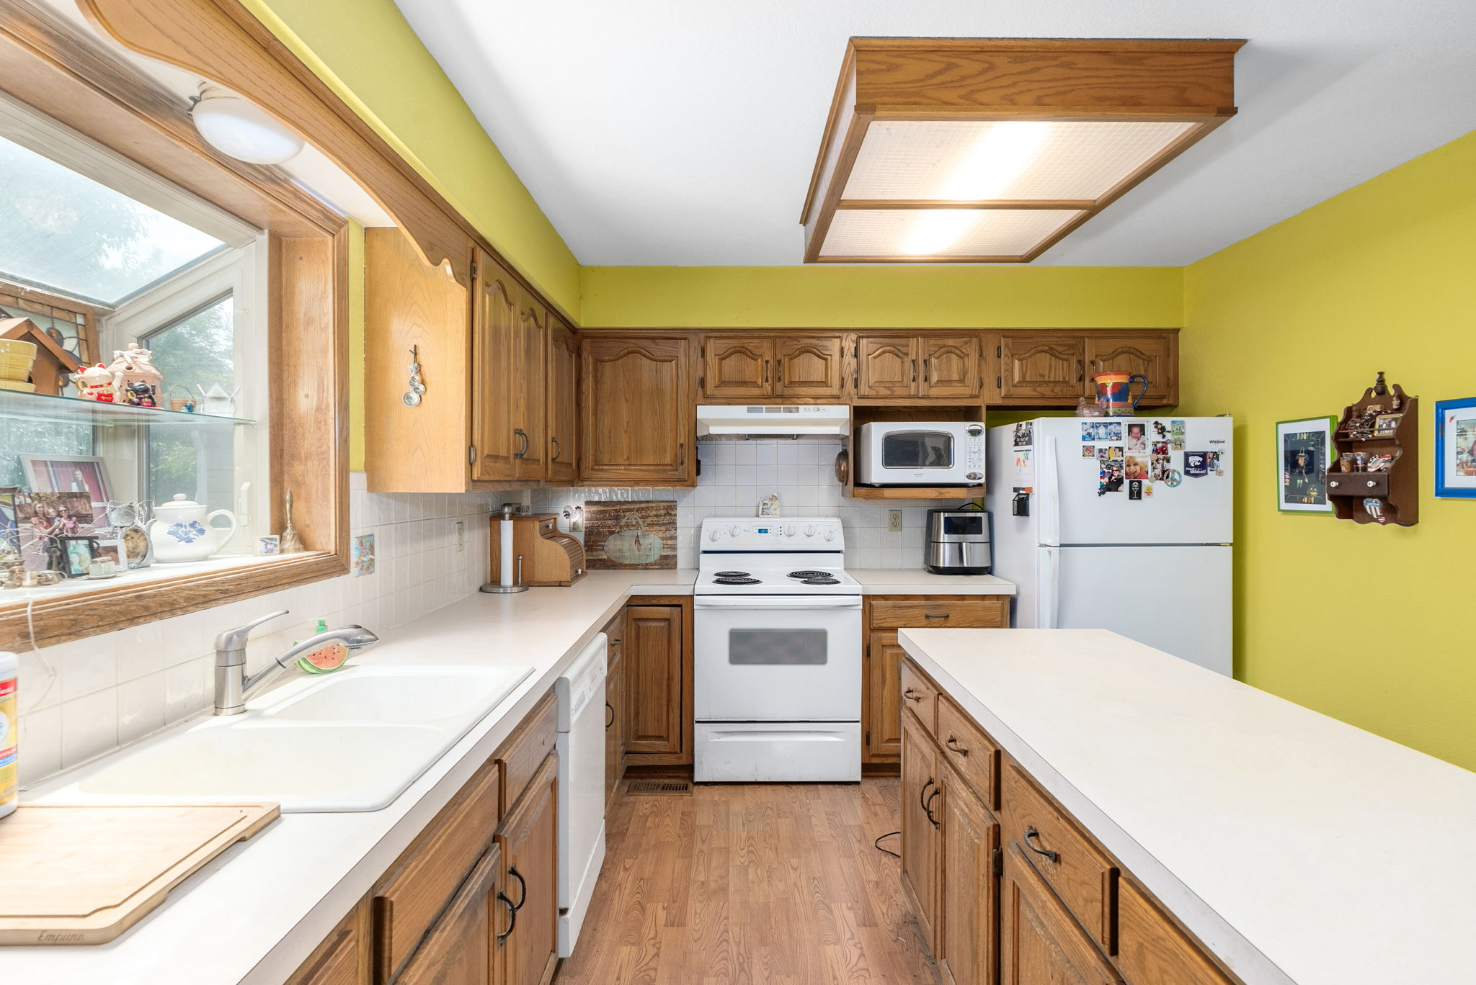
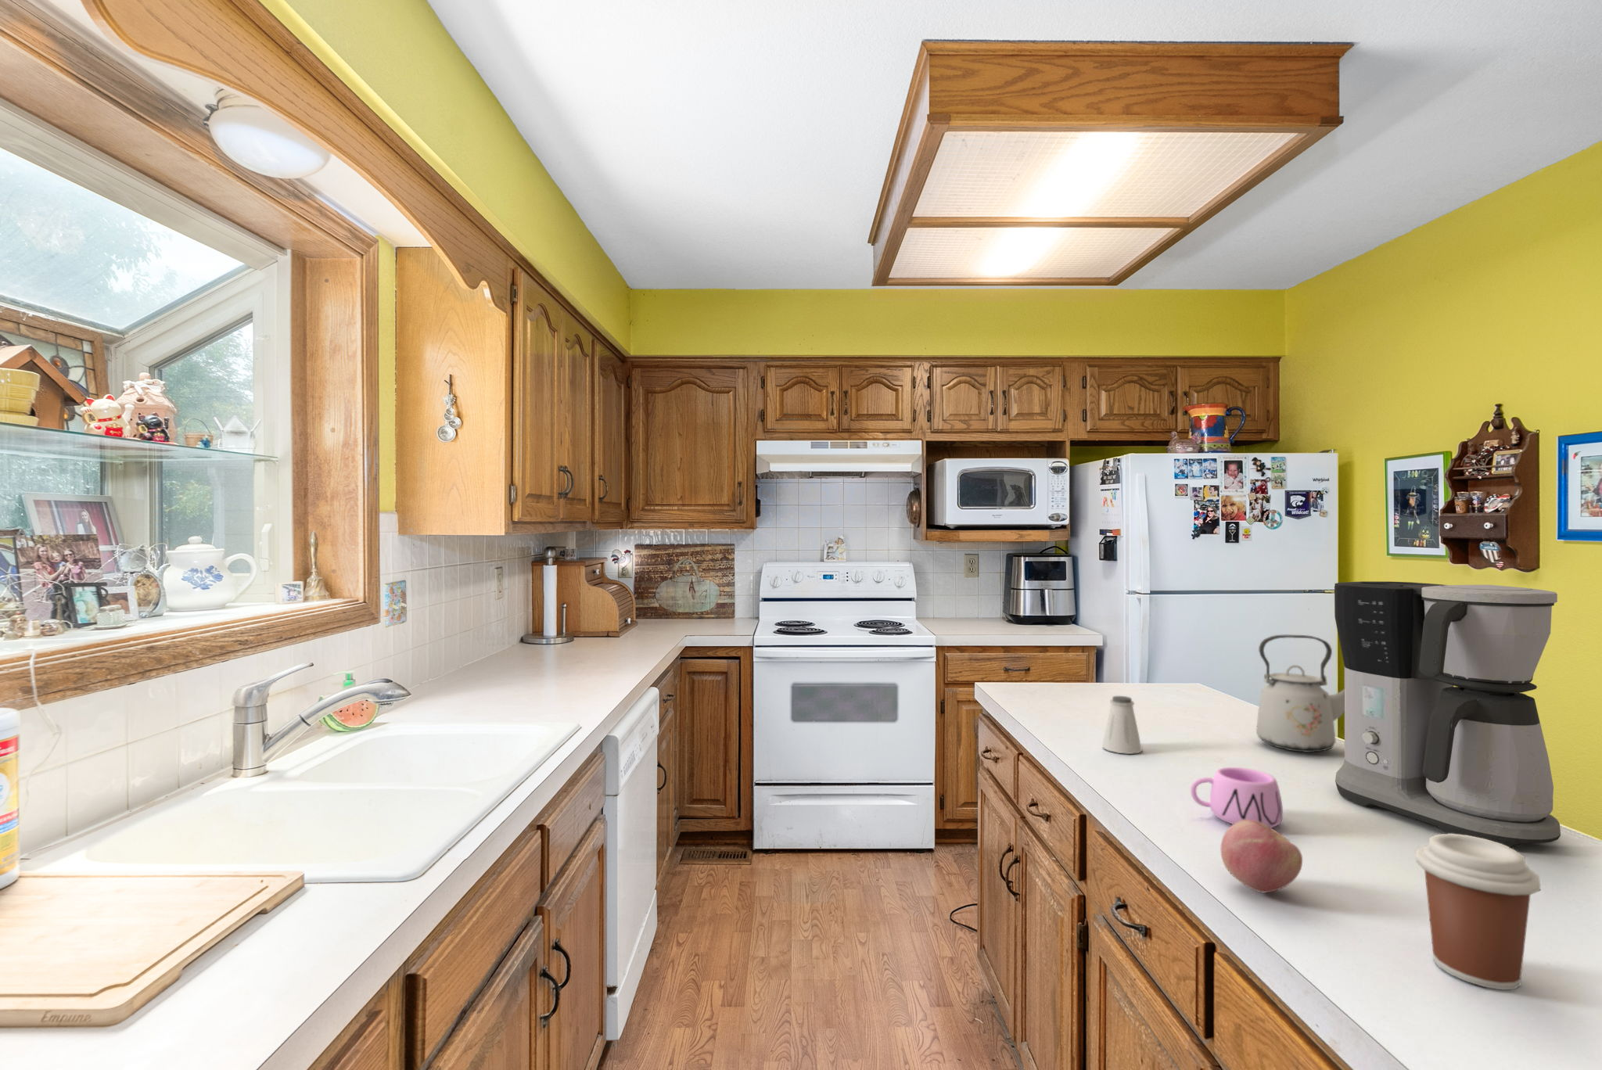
+ saltshaker [1102,695,1142,755]
+ mug [1190,767,1283,829]
+ coffee maker [1333,580,1561,848]
+ coffee cup [1415,834,1541,990]
+ apple [1220,819,1304,894]
+ kettle [1256,634,1344,754]
